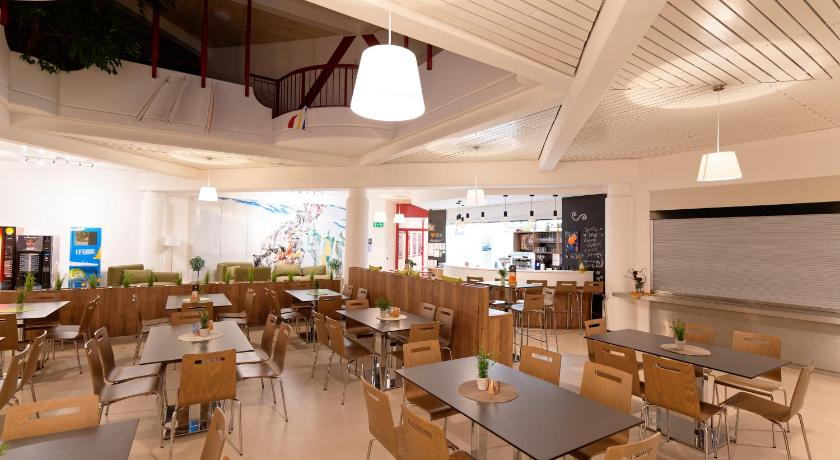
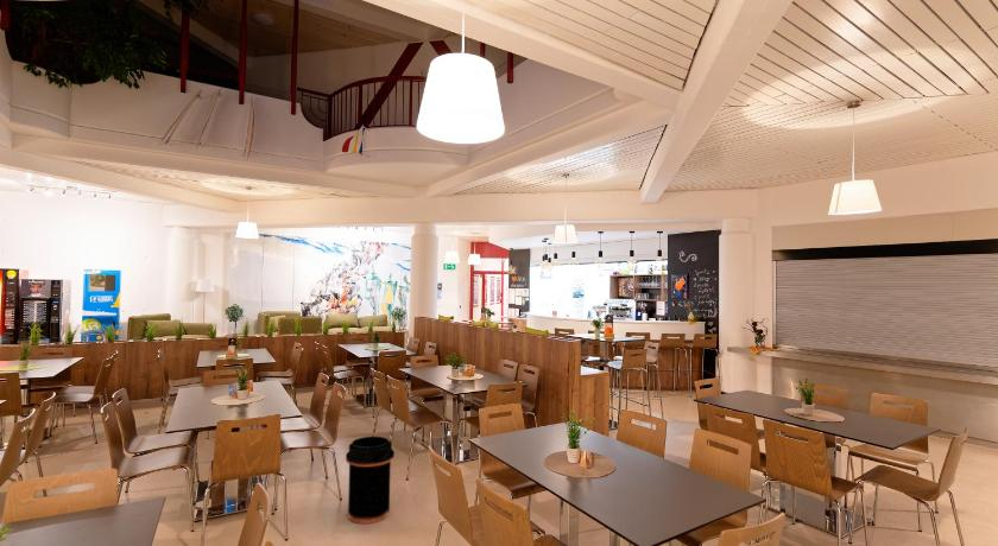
+ trash can [345,436,396,525]
